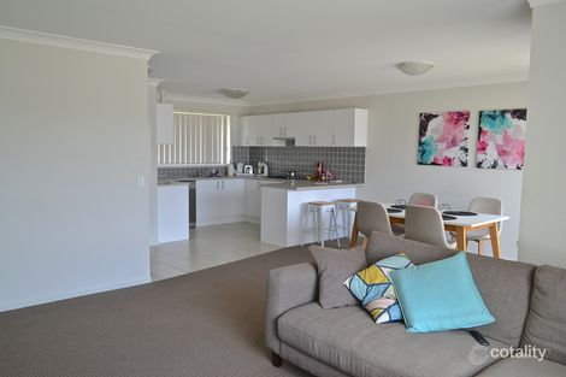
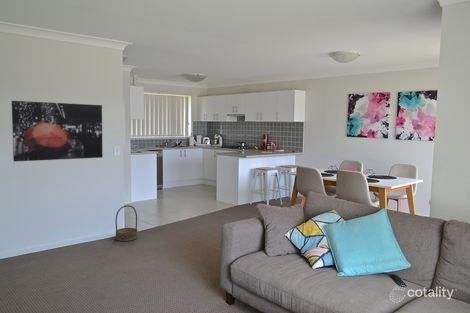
+ wall art [11,100,104,162]
+ basket [115,204,139,242]
